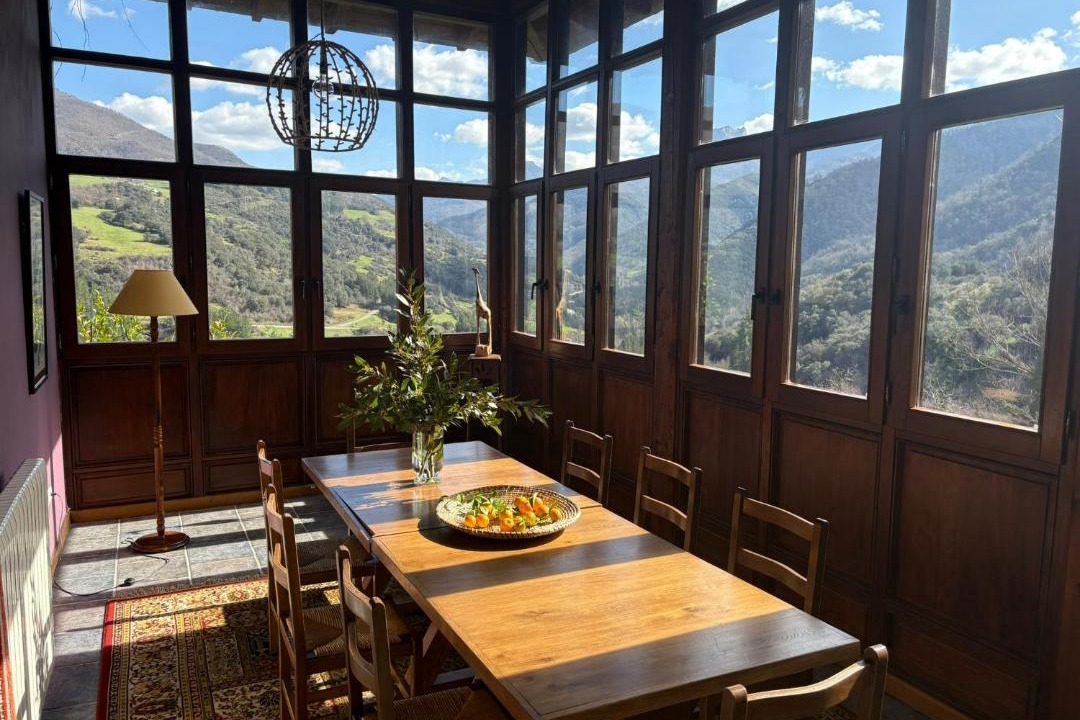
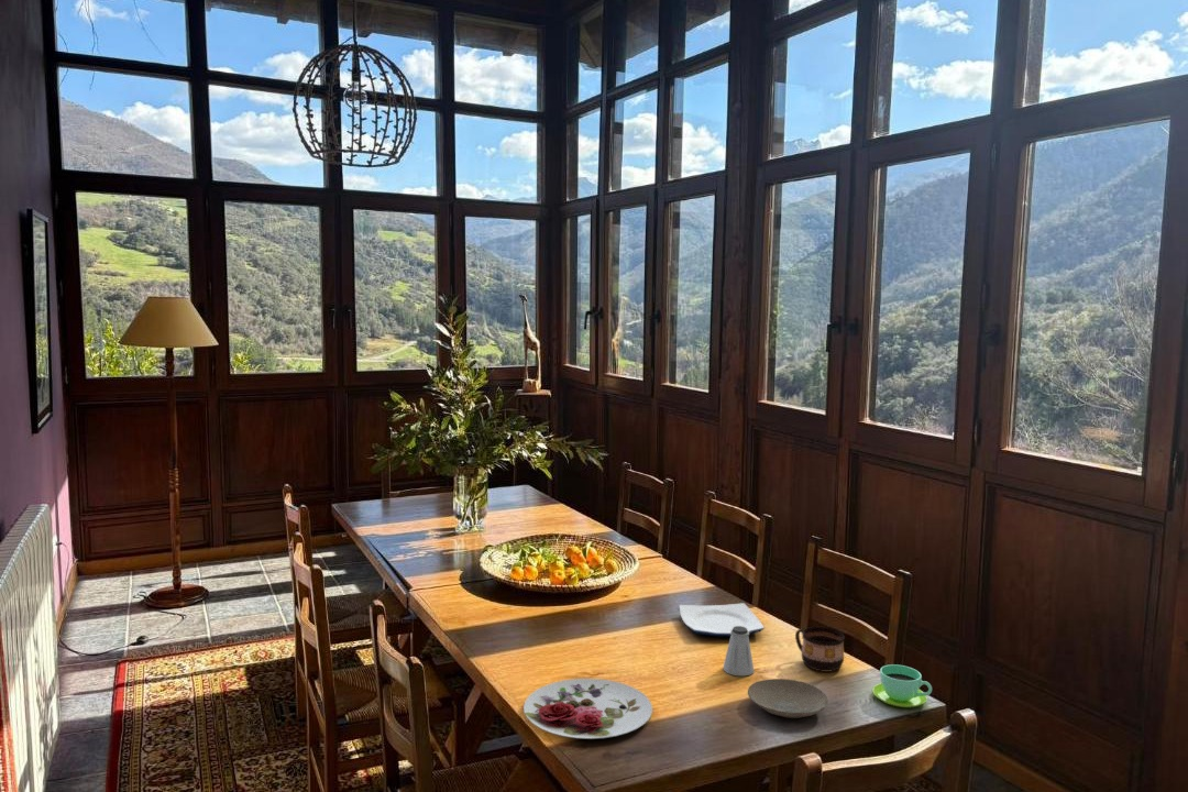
+ plate [678,602,766,638]
+ saltshaker [723,626,756,678]
+ cup [871,663,933,708]
+ plate [747,678,829,719]
+ cup [794,626,845,673]
+ plate [522,678,653,740]
